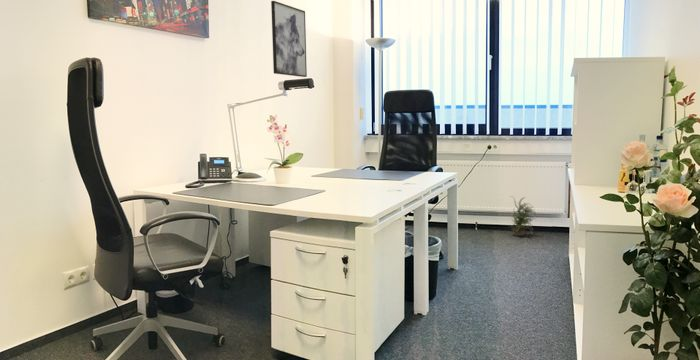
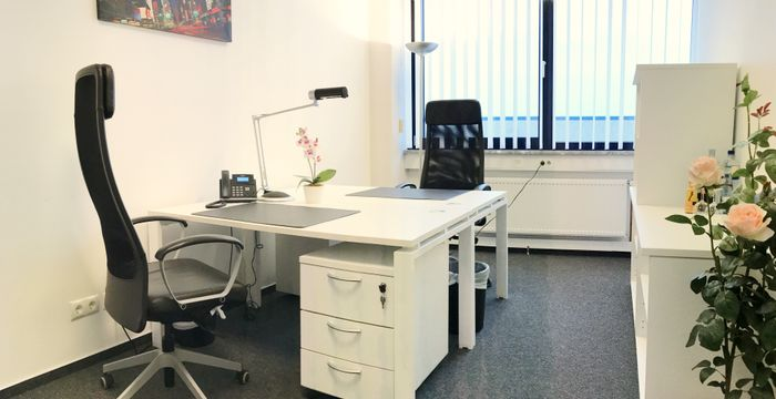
- wall art [270,0,308,78]
- potted plant [507,195,537,237]
